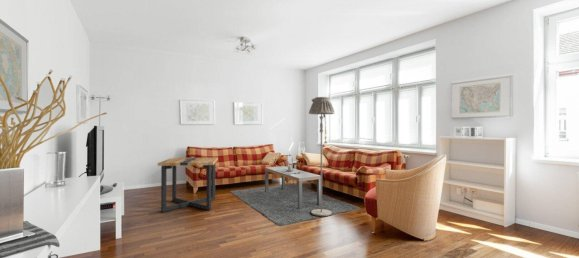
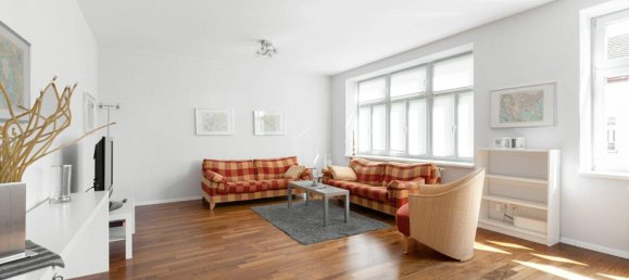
- side table [157,156,219,213]
- floor lamp [308,96,336,217]
